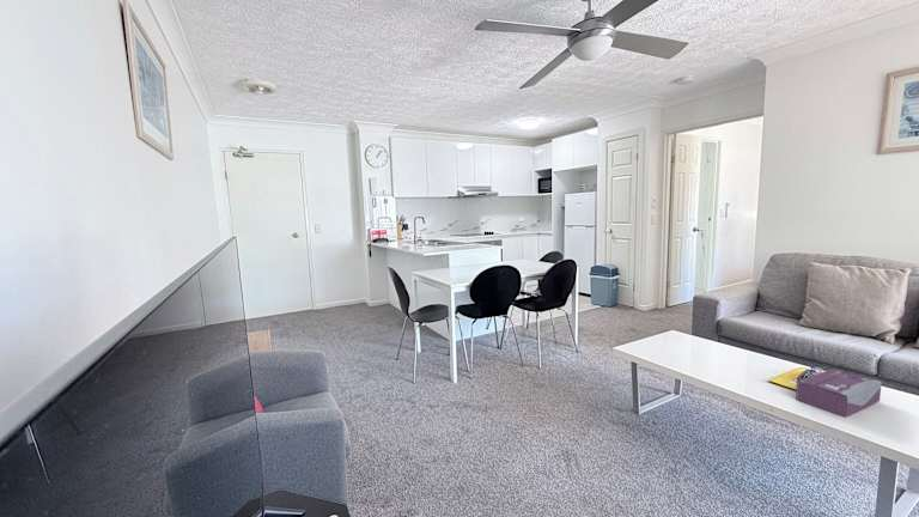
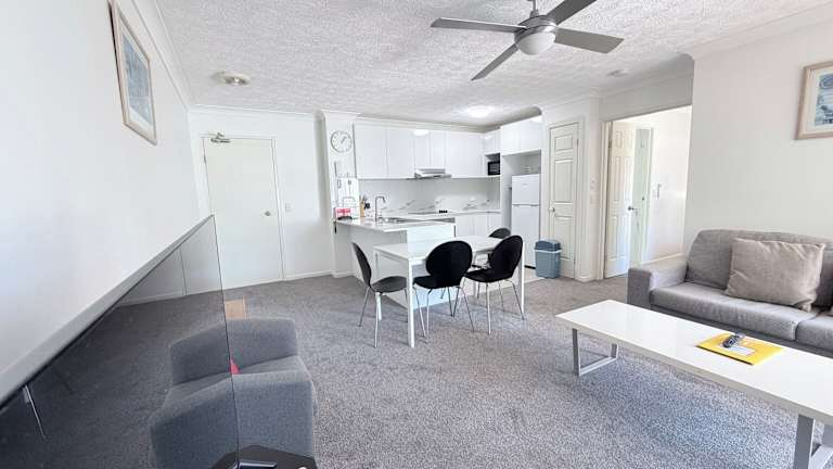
- tissue box [795,367,883,419]
